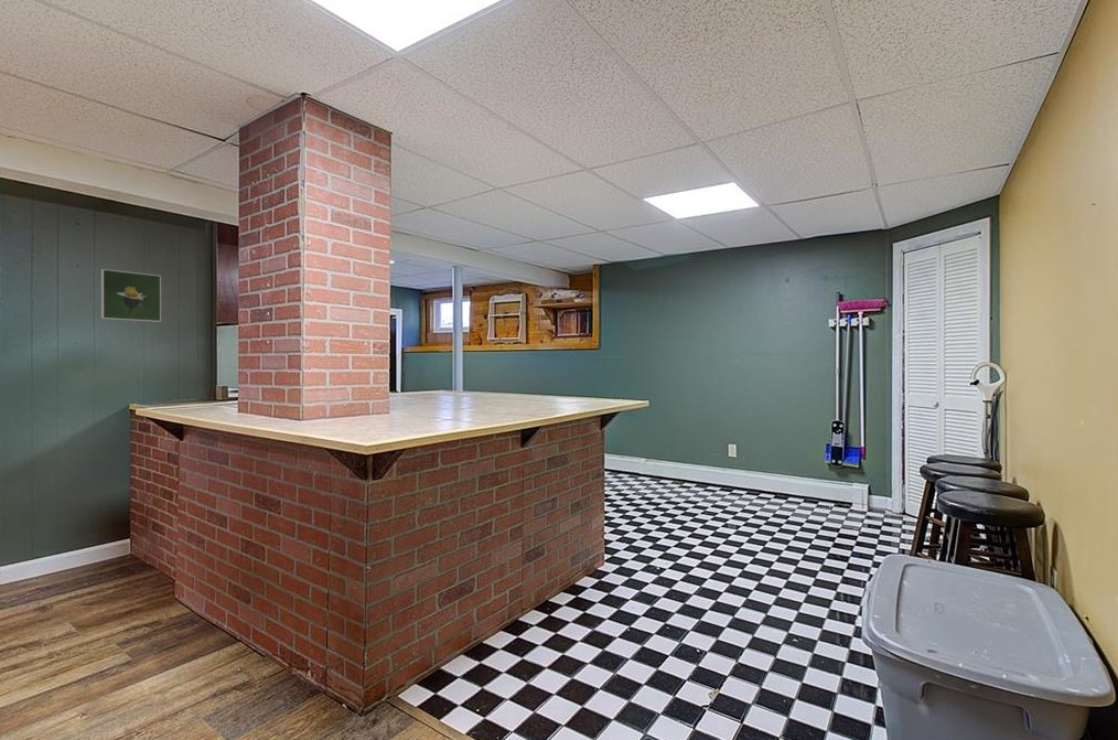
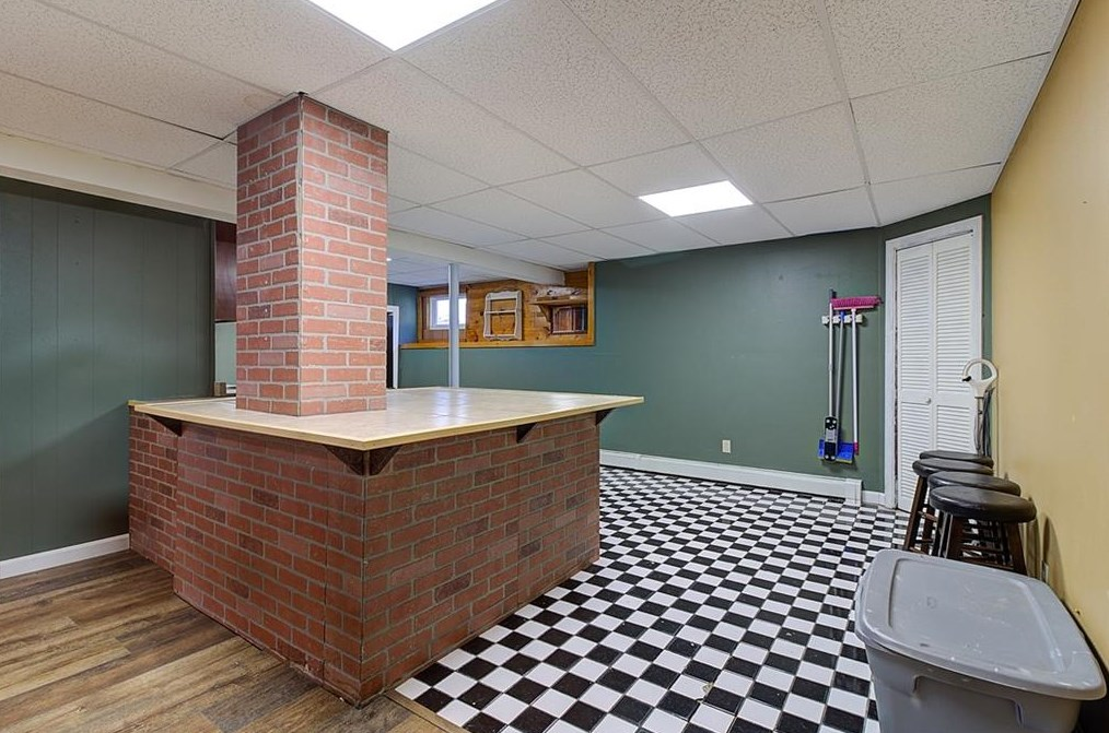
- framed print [100,268,162,323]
